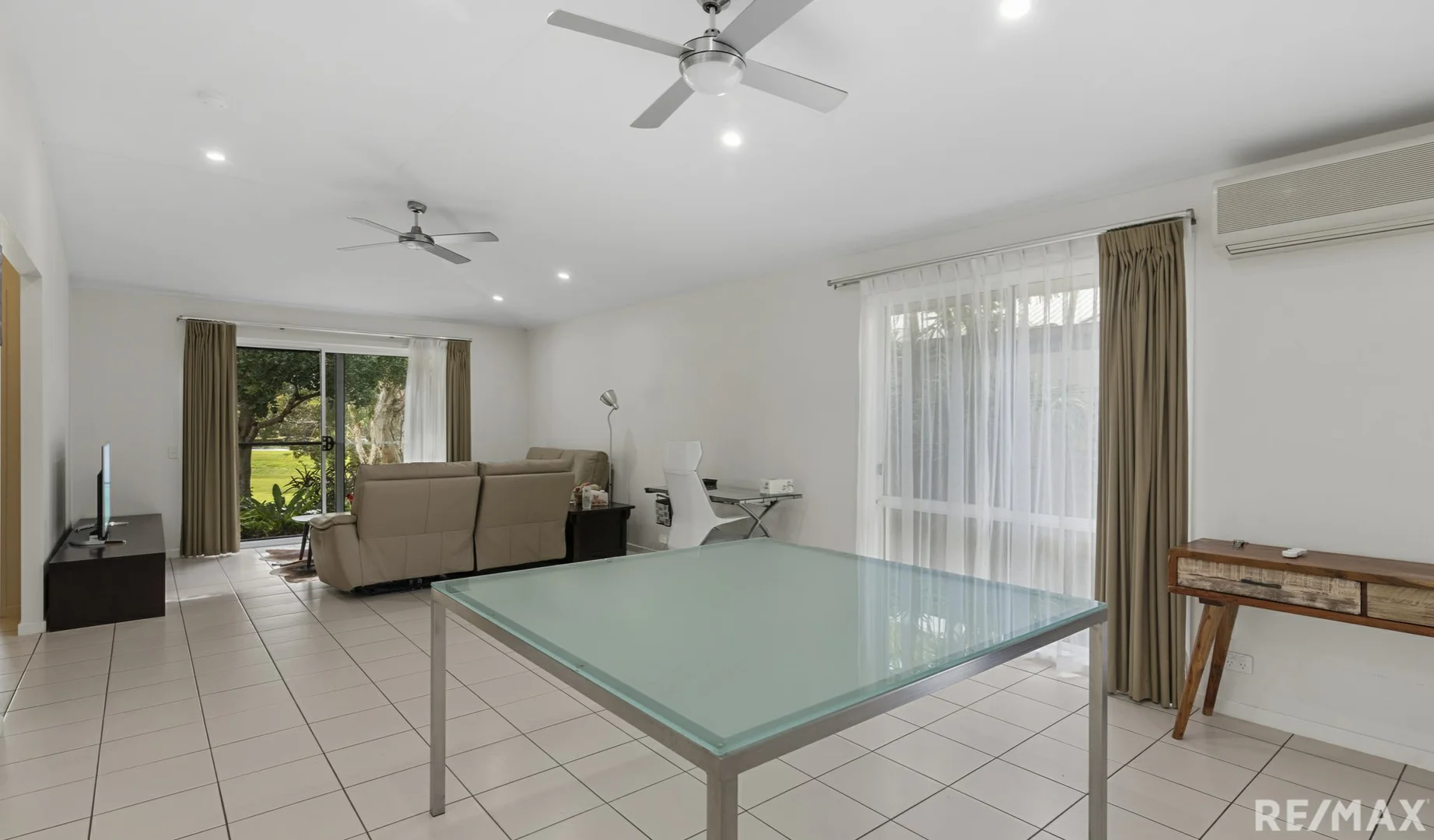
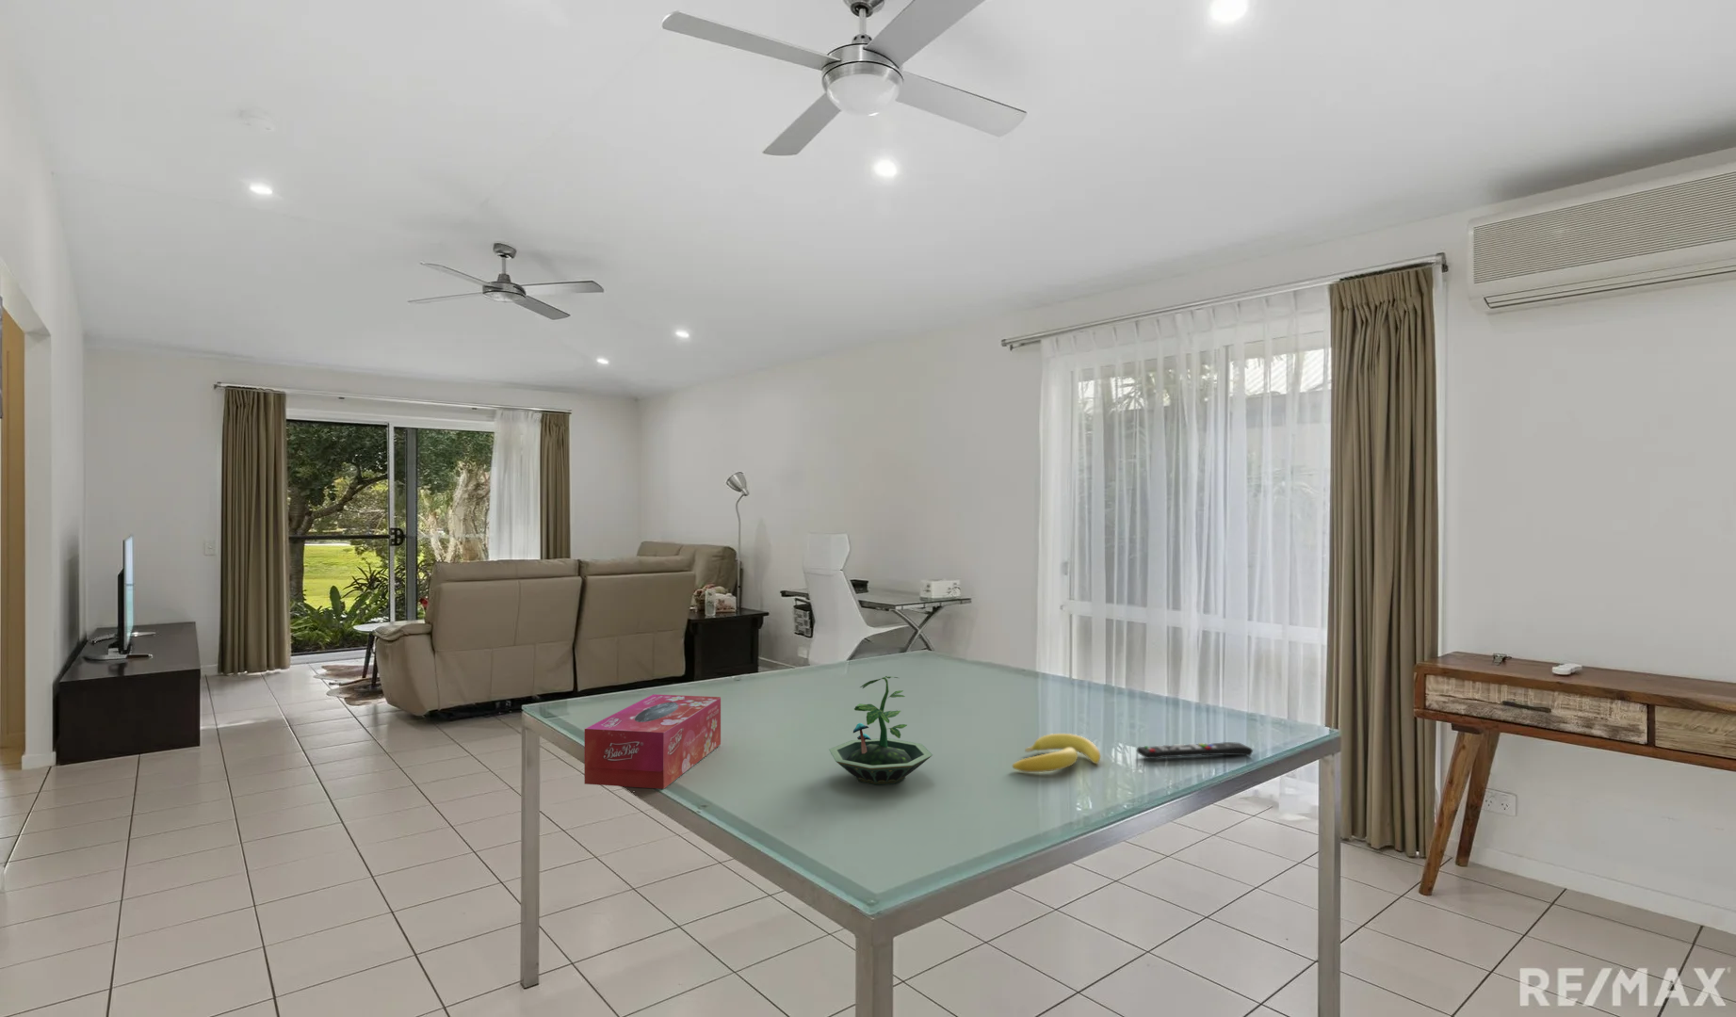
+ banana [1012,732,1102,774]
+ remote control [1136,741,1254,760]
+ tissue box [584,693,722,791]
+ terrarium [828,676,933,786]
